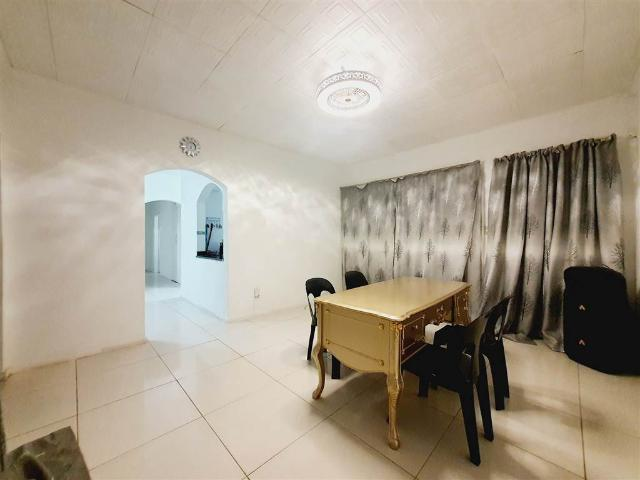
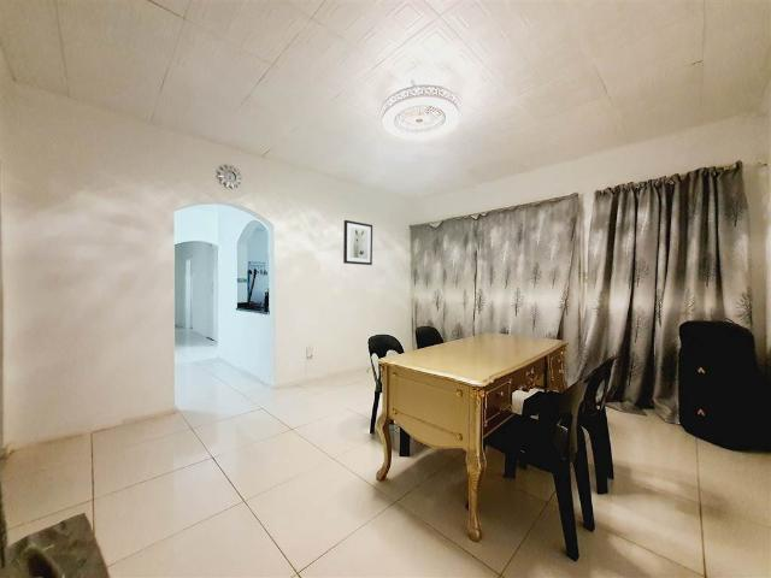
+ wall art [342,219,373,266]
